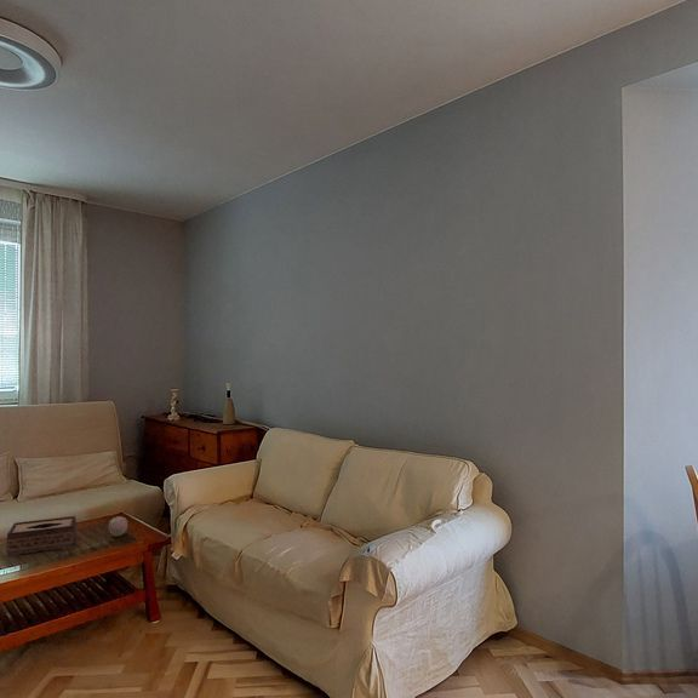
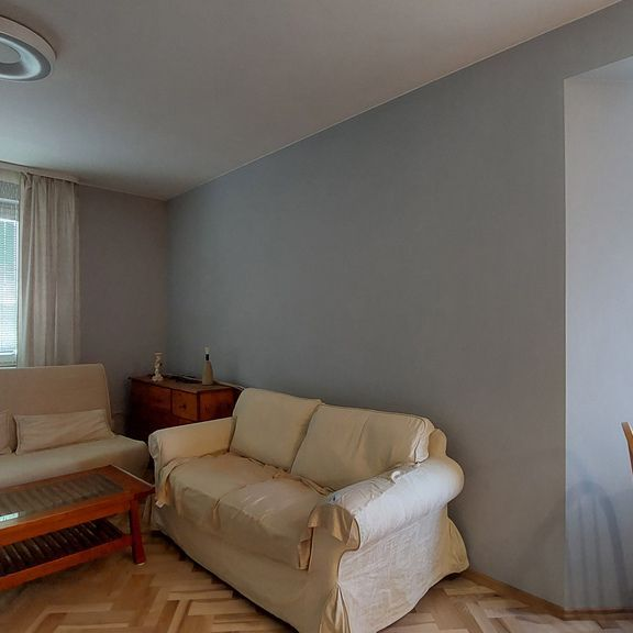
- apple [107,515,128,538]
- tissue box [5,515,78,559]
